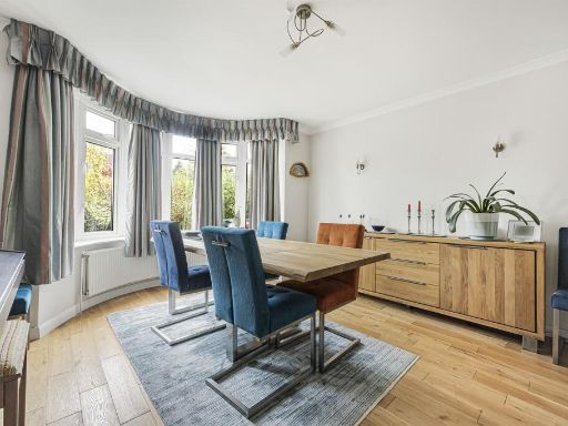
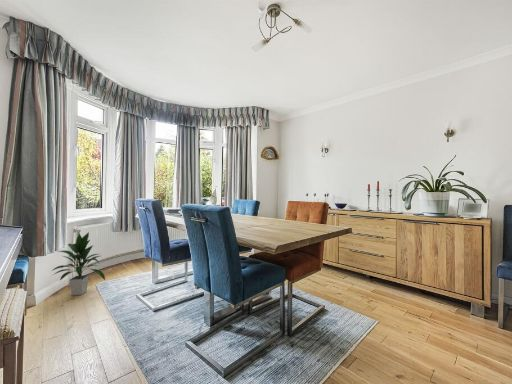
+ indoor plant [52,231,107,296]
